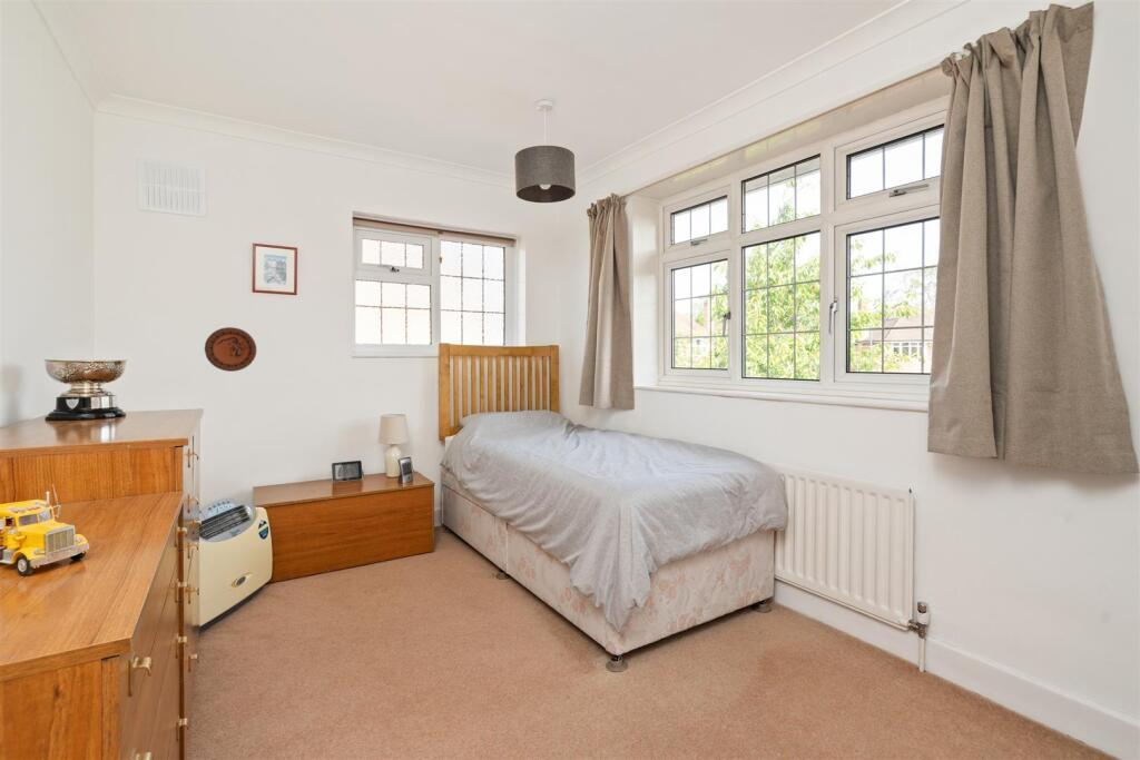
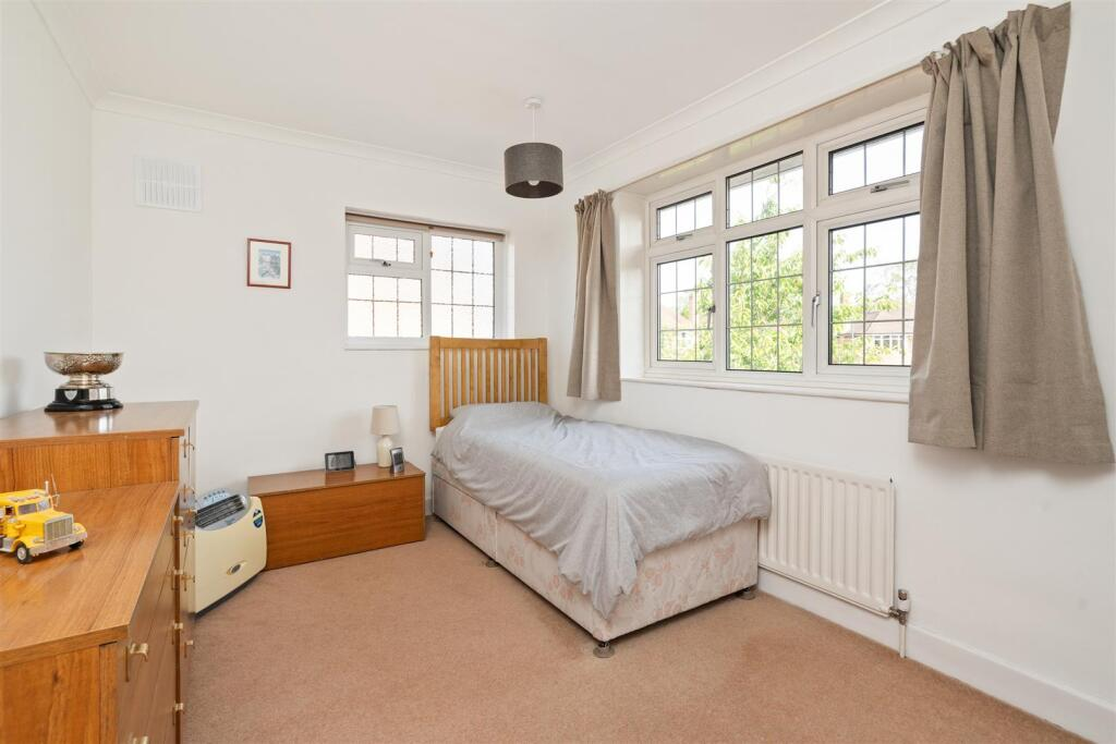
- decorative plate [204,326,257,373]
